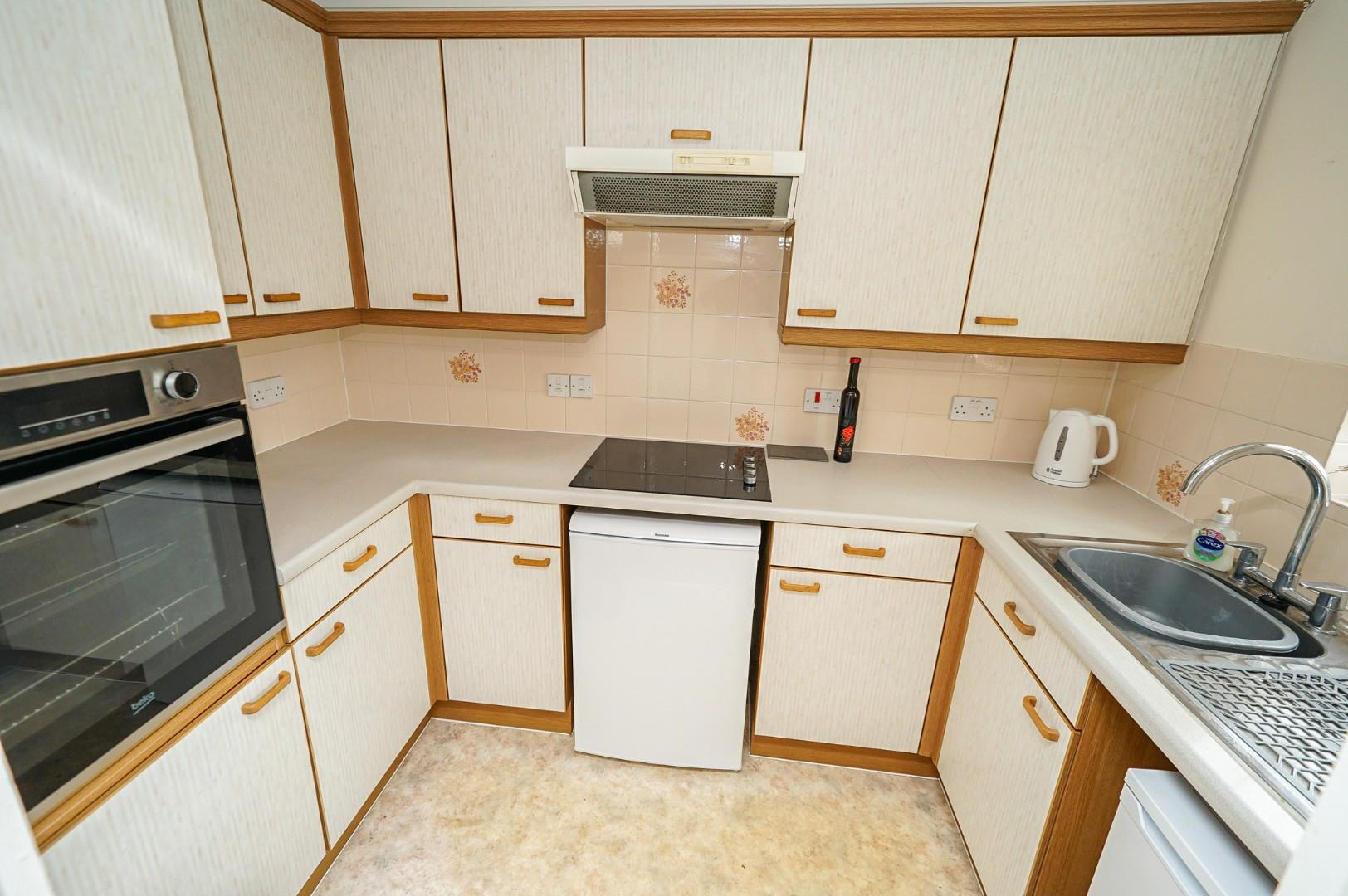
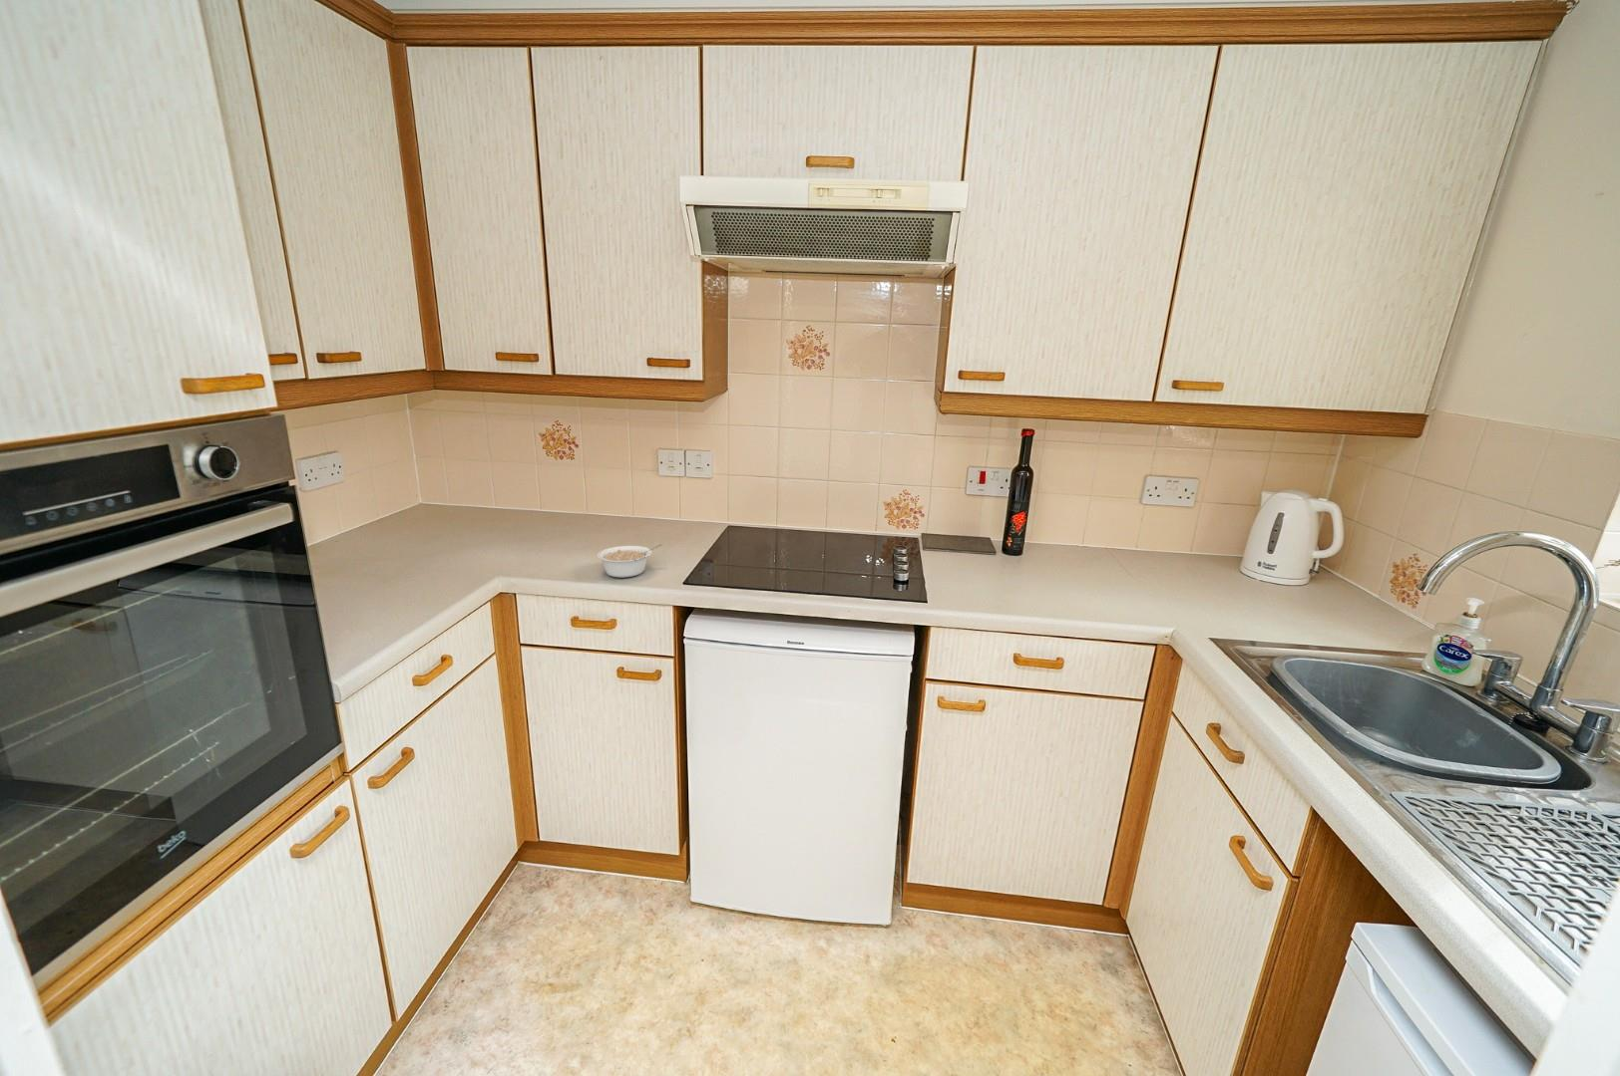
+ legume [596,544,662,579]
